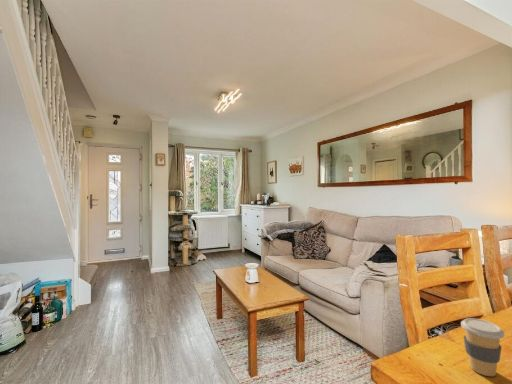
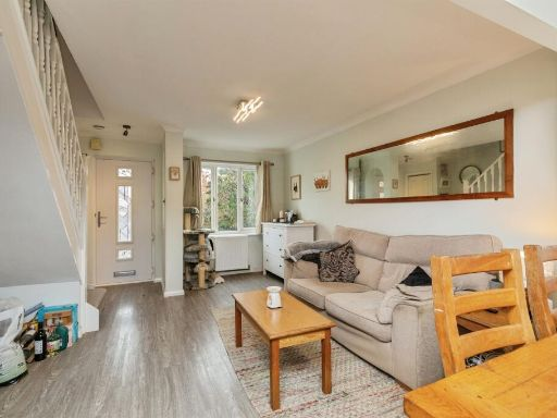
- coffee cup [460,317,506,377]
